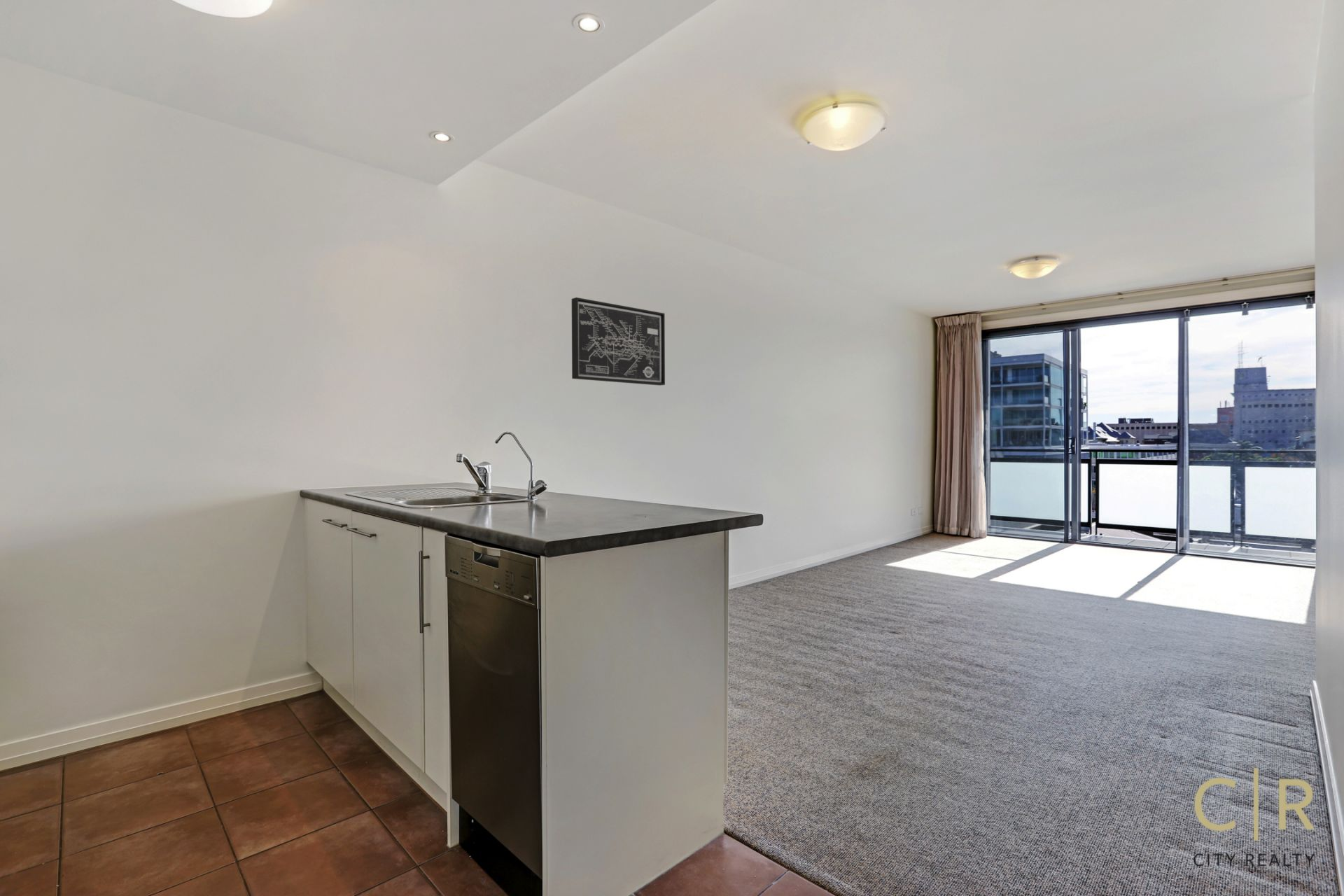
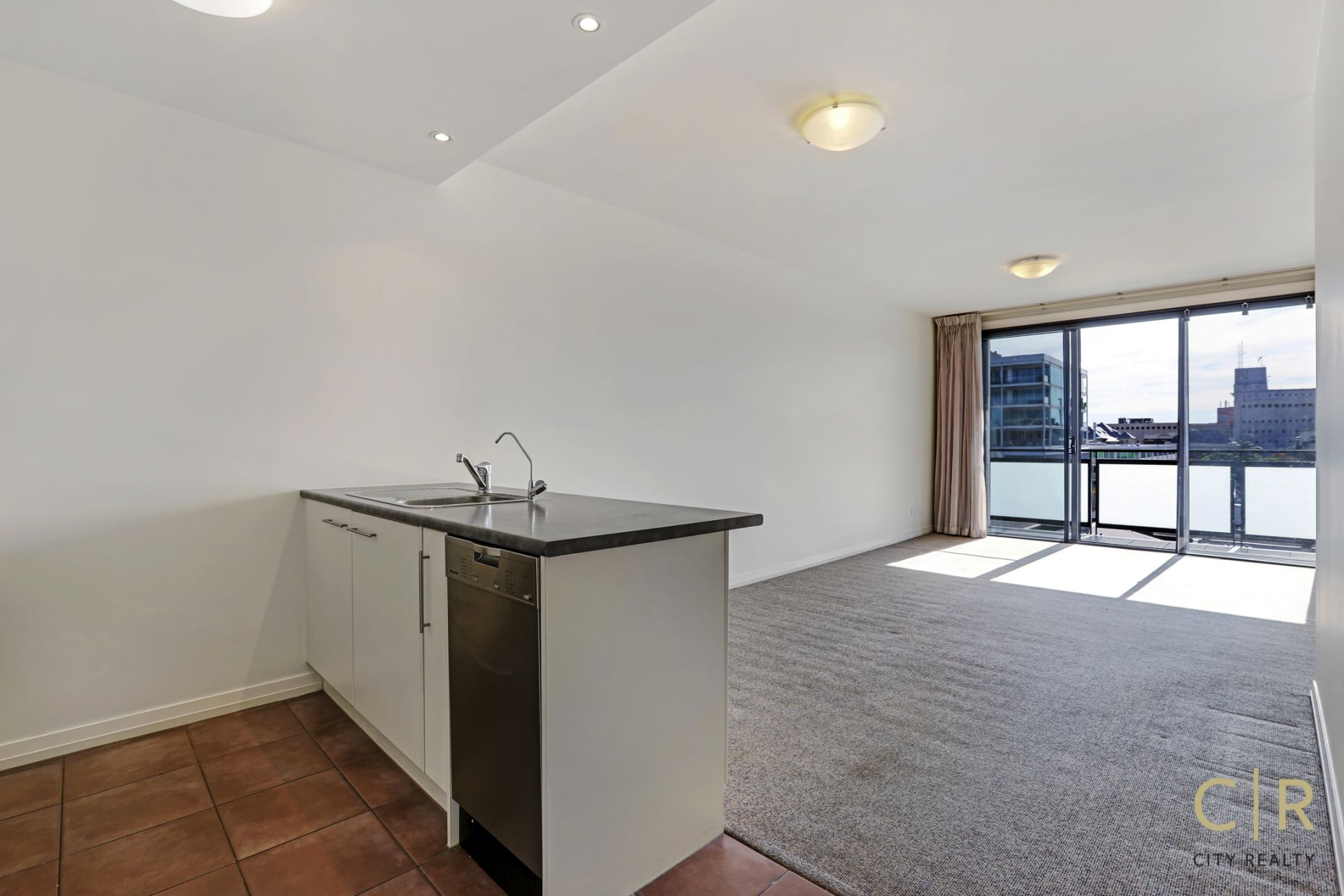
- wall art [571,297,666,386]
